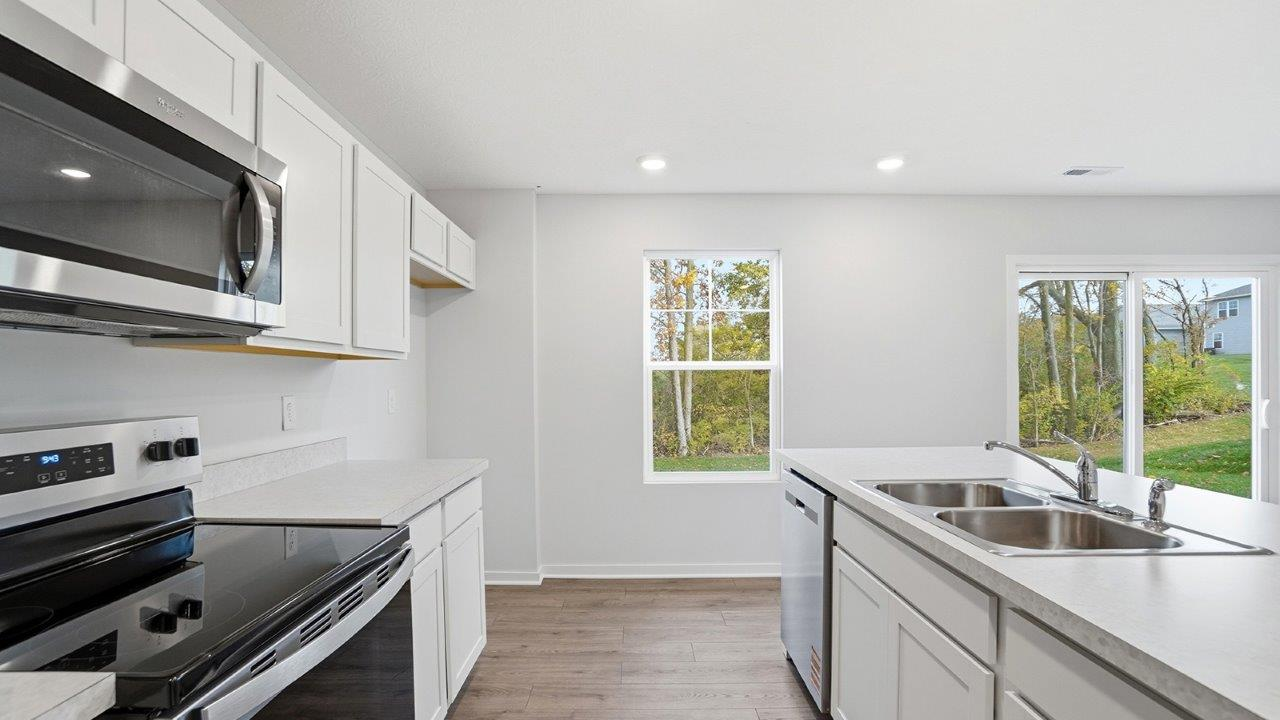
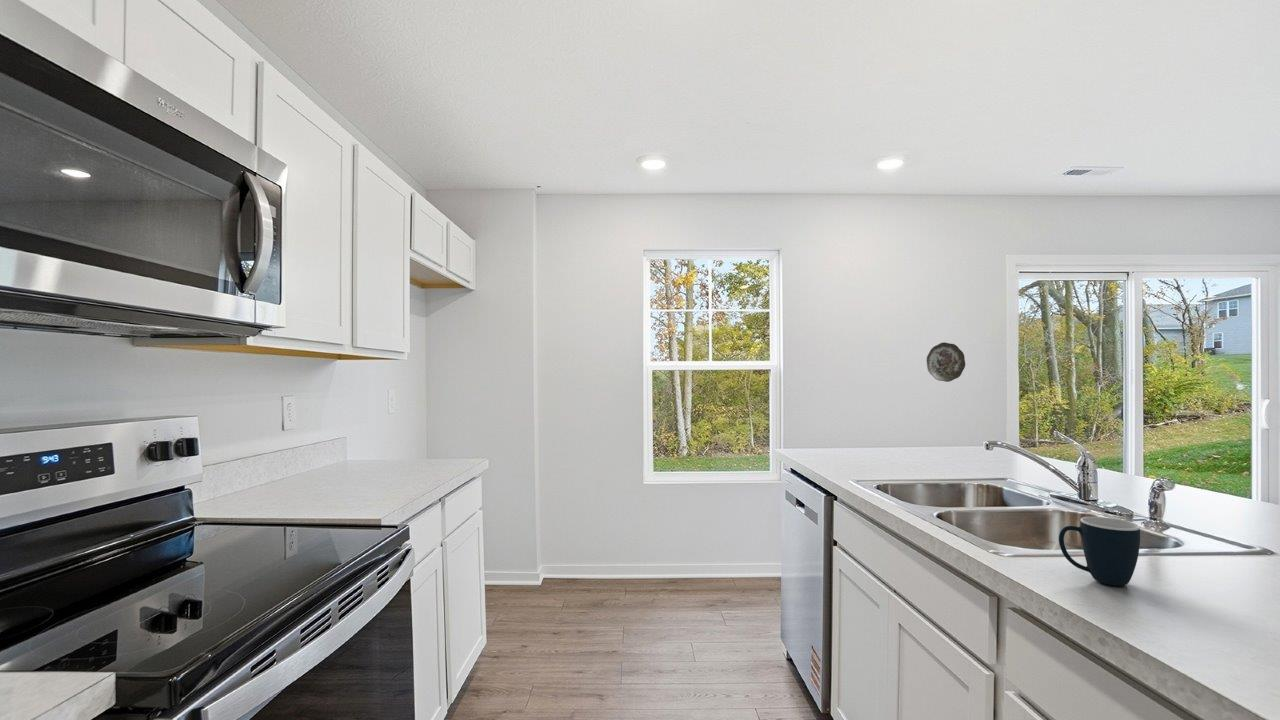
+ mug [1058,516,1141,587]
+ decorative plate [926,341,966,383]
